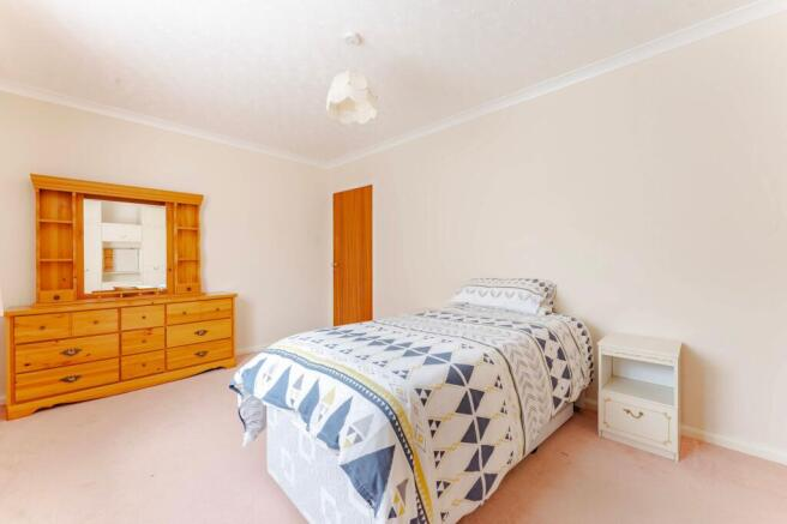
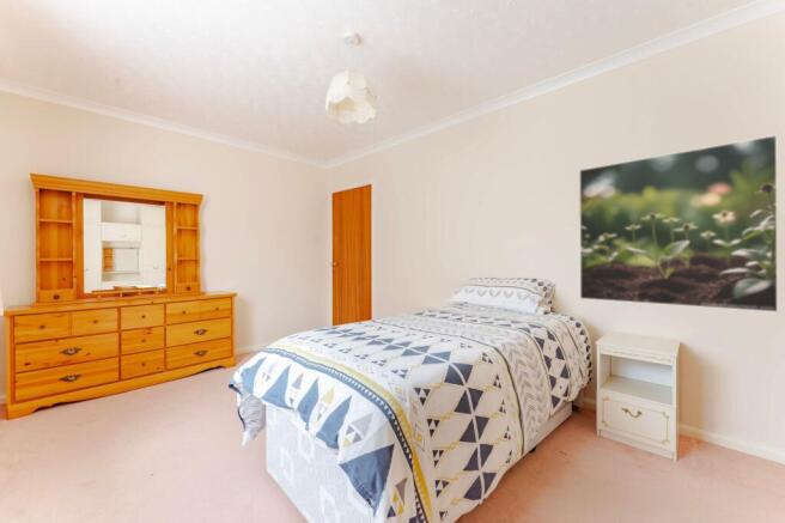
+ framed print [578,134,779,314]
